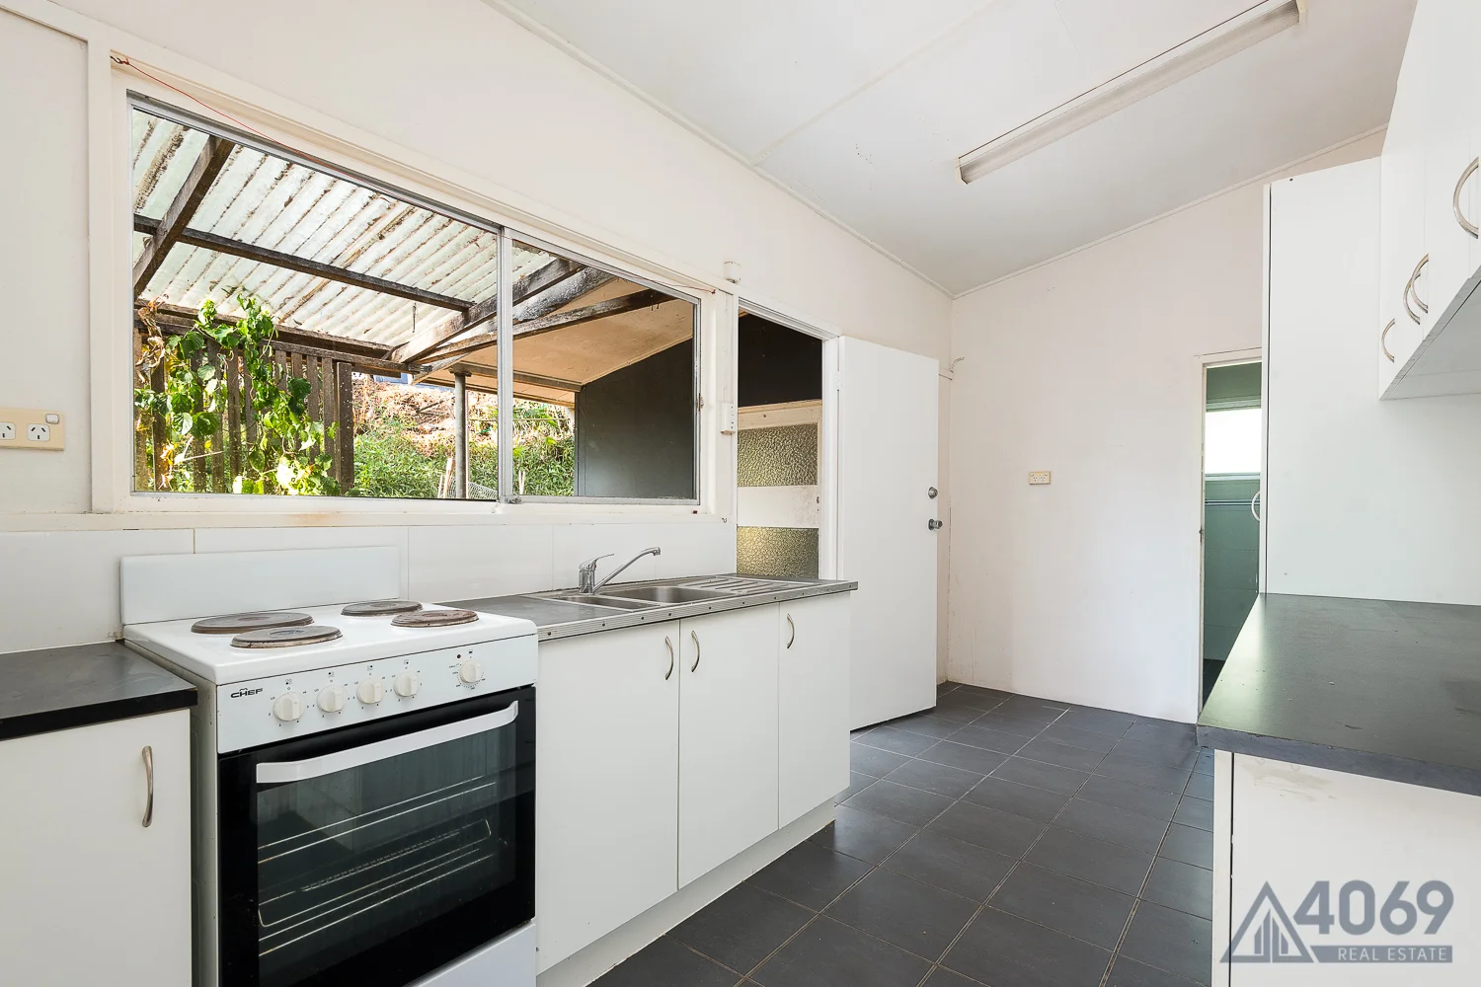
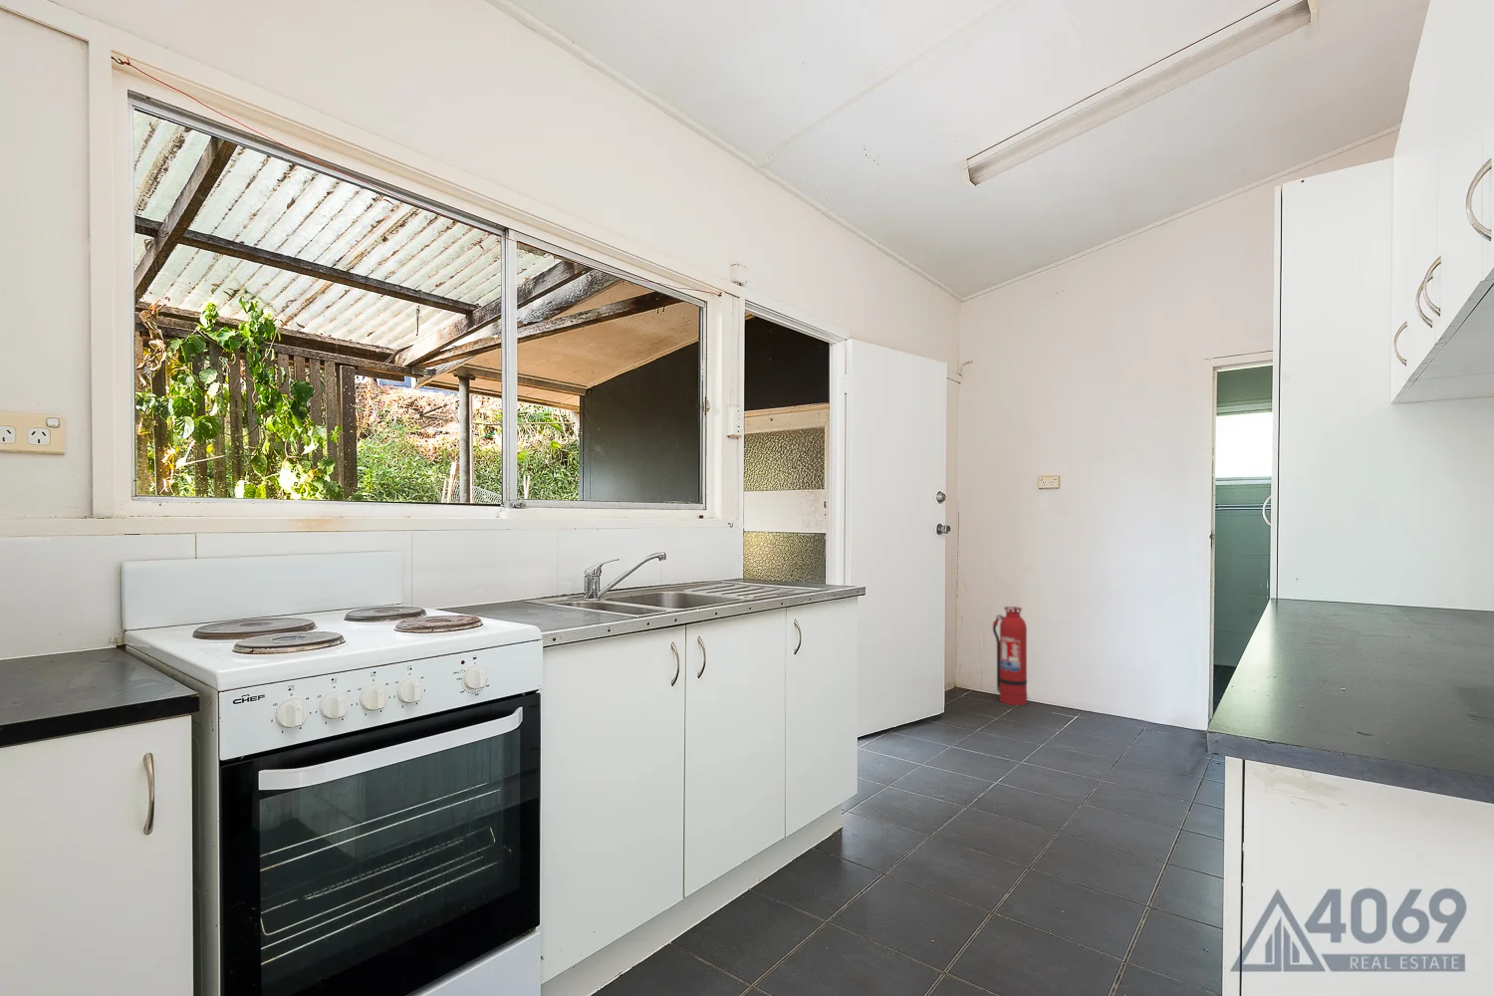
+ fire extinguisher [992,606,1028,706]
